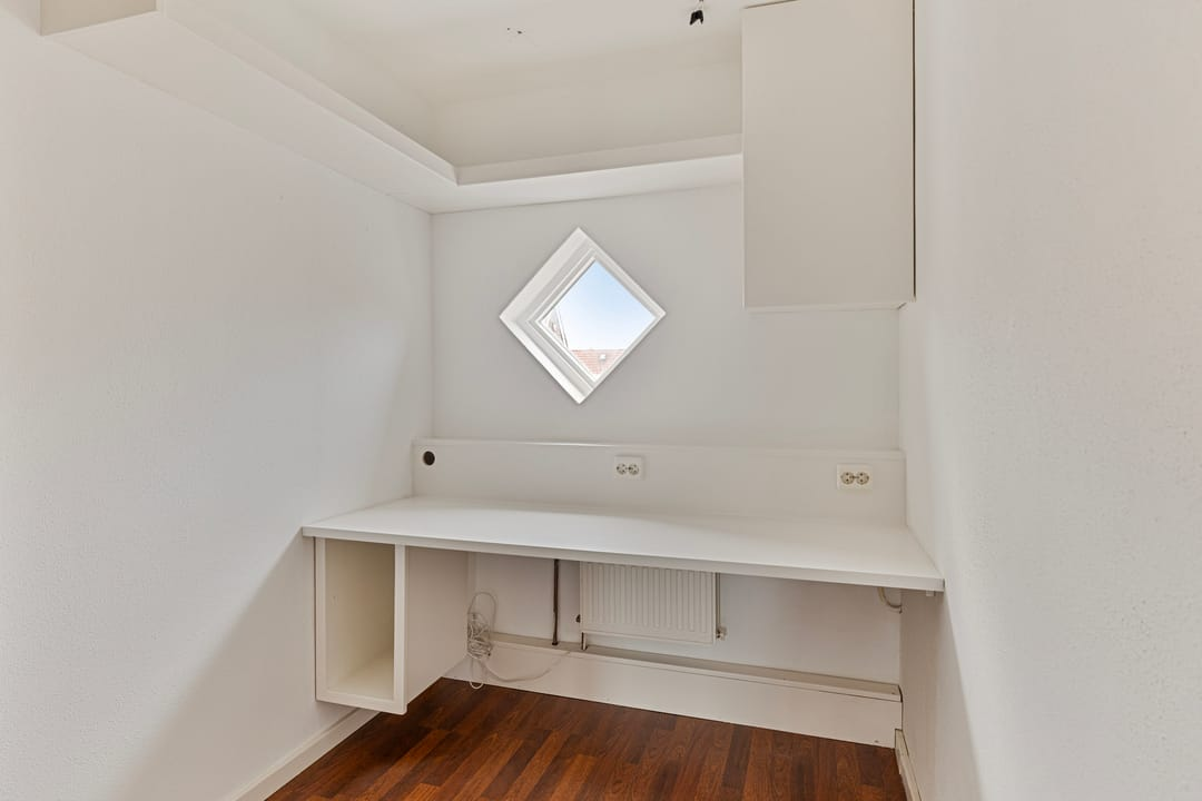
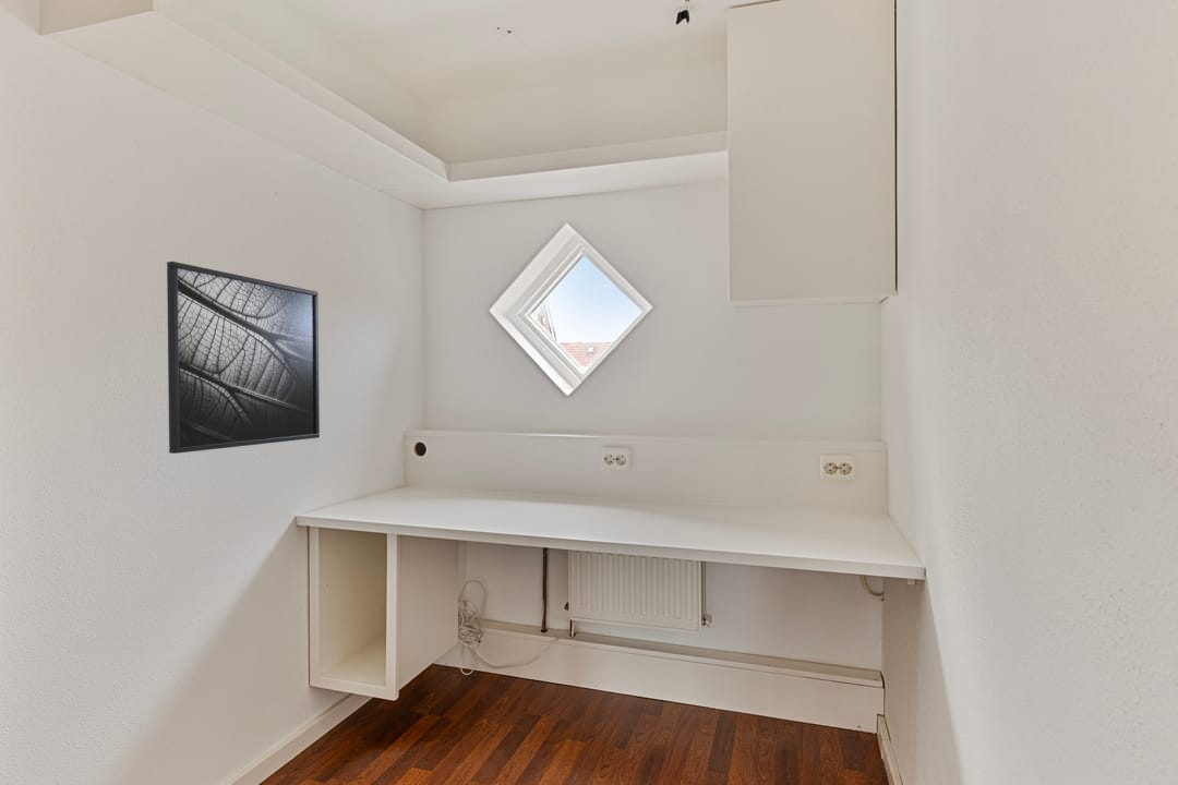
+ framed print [166,261,321,455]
